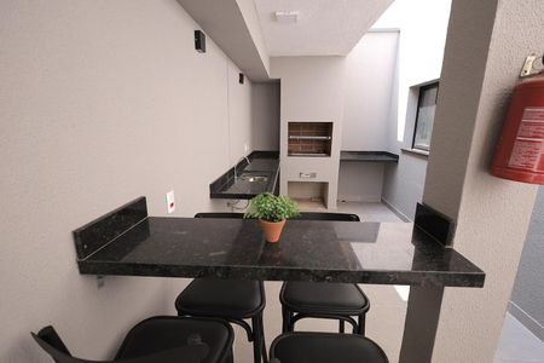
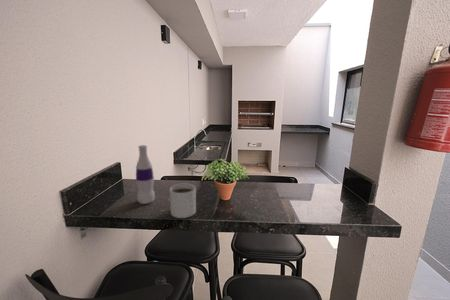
+ bottle [135,144,156,205]
+ mug [169,183,197,219]
